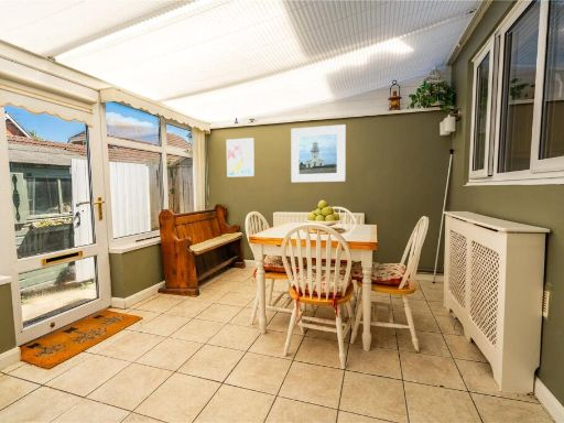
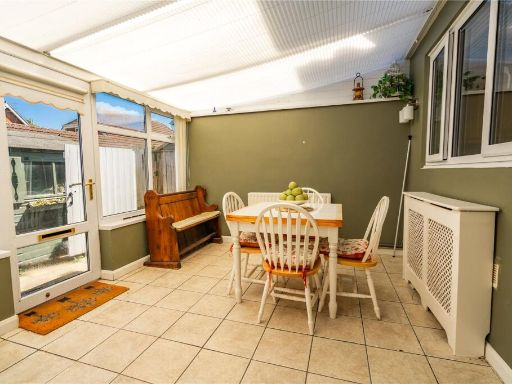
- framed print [290,123,347,183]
- wall art [226,137,256,178]
